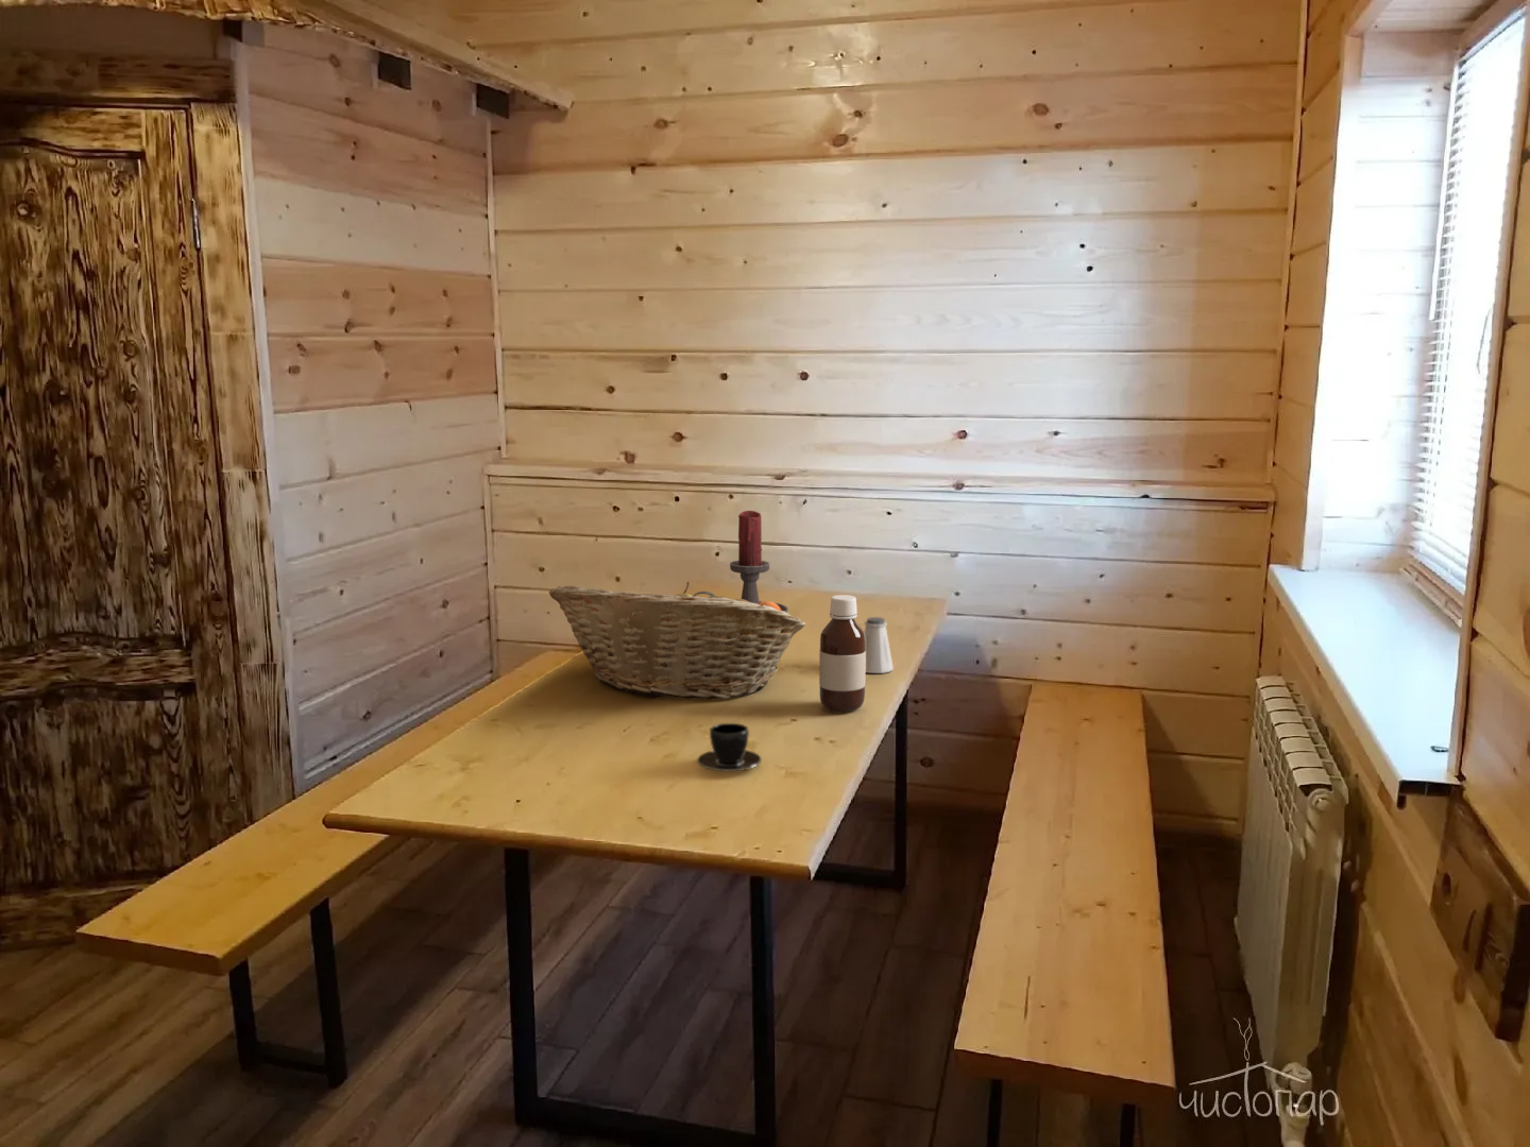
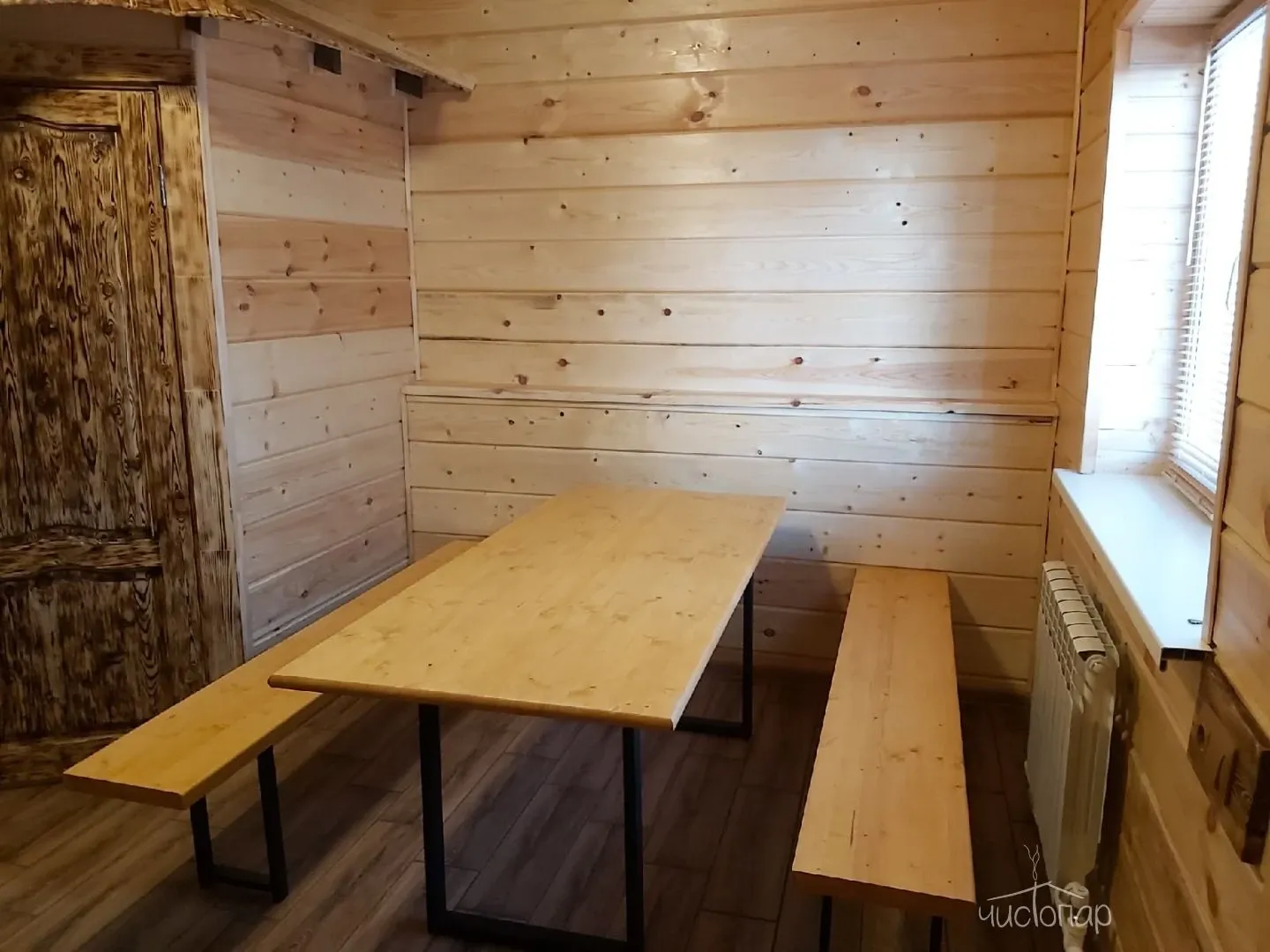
- teacup [696,722,763,772]
- fruit basket [548,581,807,700]
- candle holder [692,510,789,613]
- bottle [818,594,867,712]
- saltshaker [864,616,895,675]
